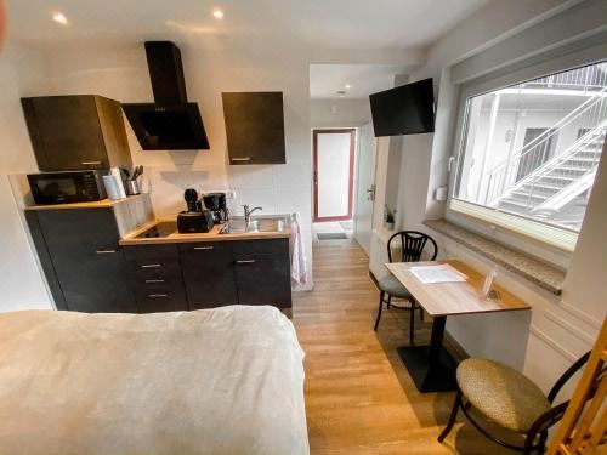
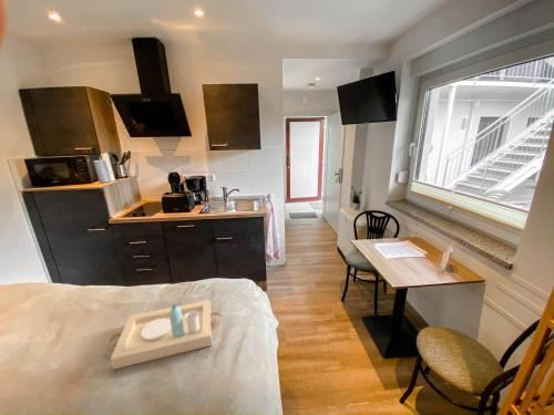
+ serving tray [105,299,224,371]
